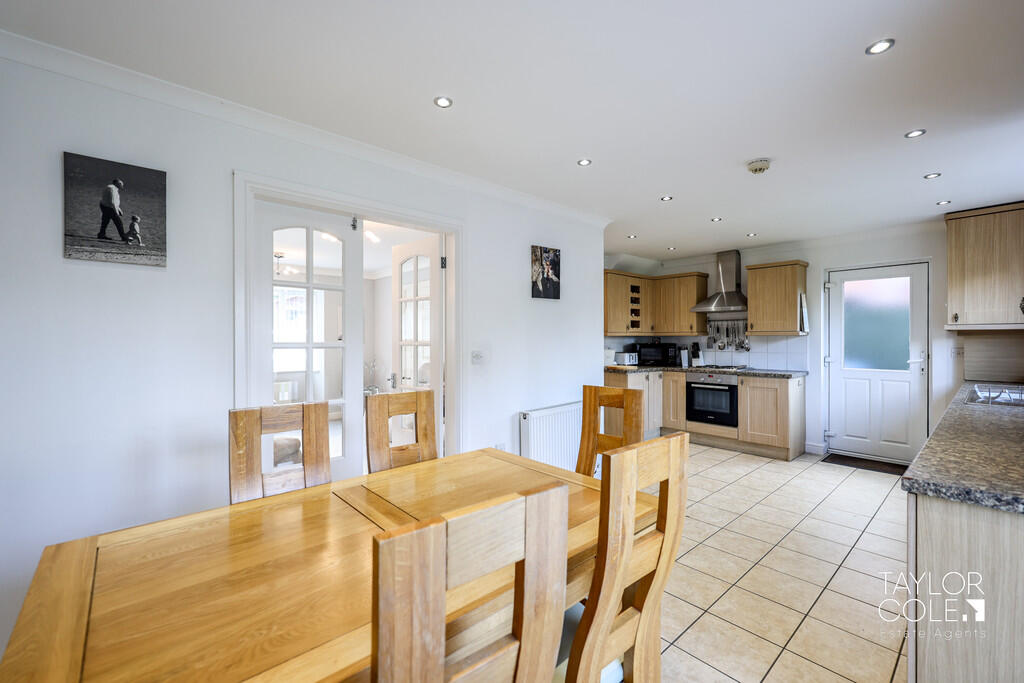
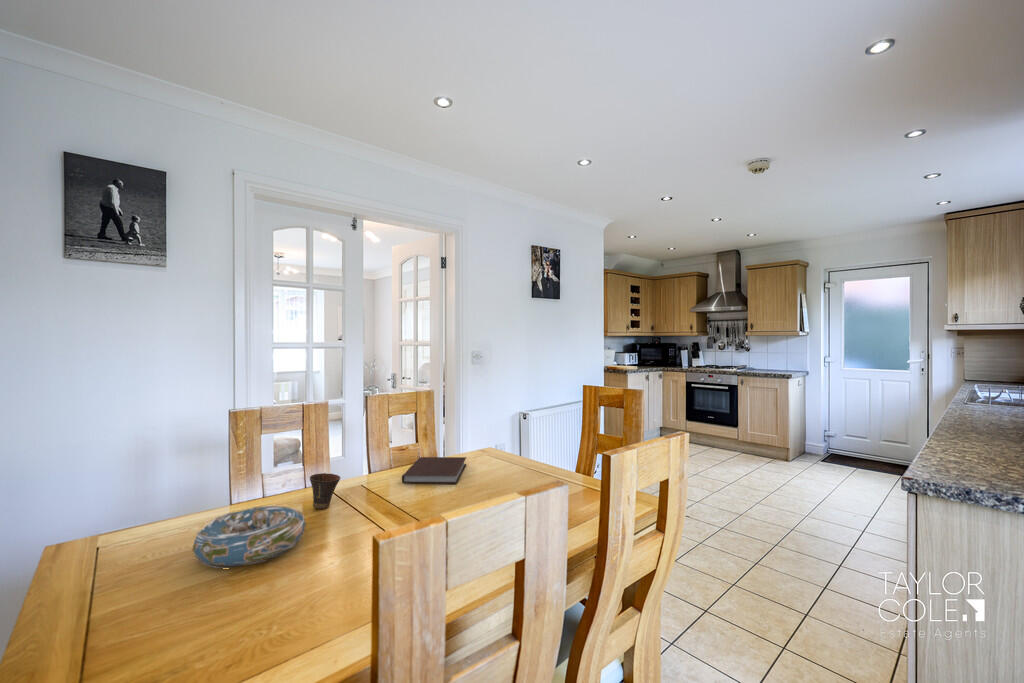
+ notebook [401,456,467,485]
+ decorative bowl [191,504,307,569]
+ cup [309,472,341,510]
